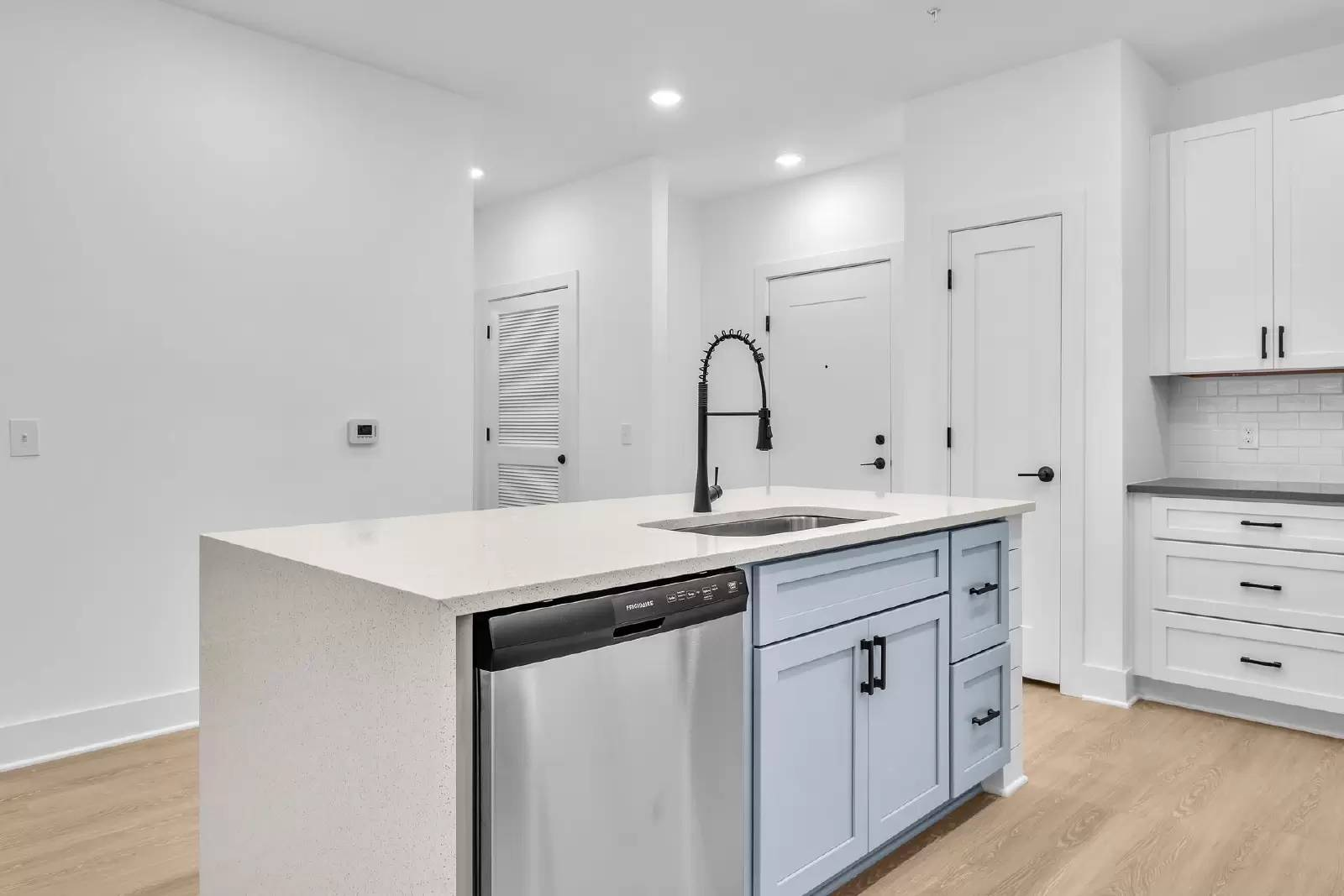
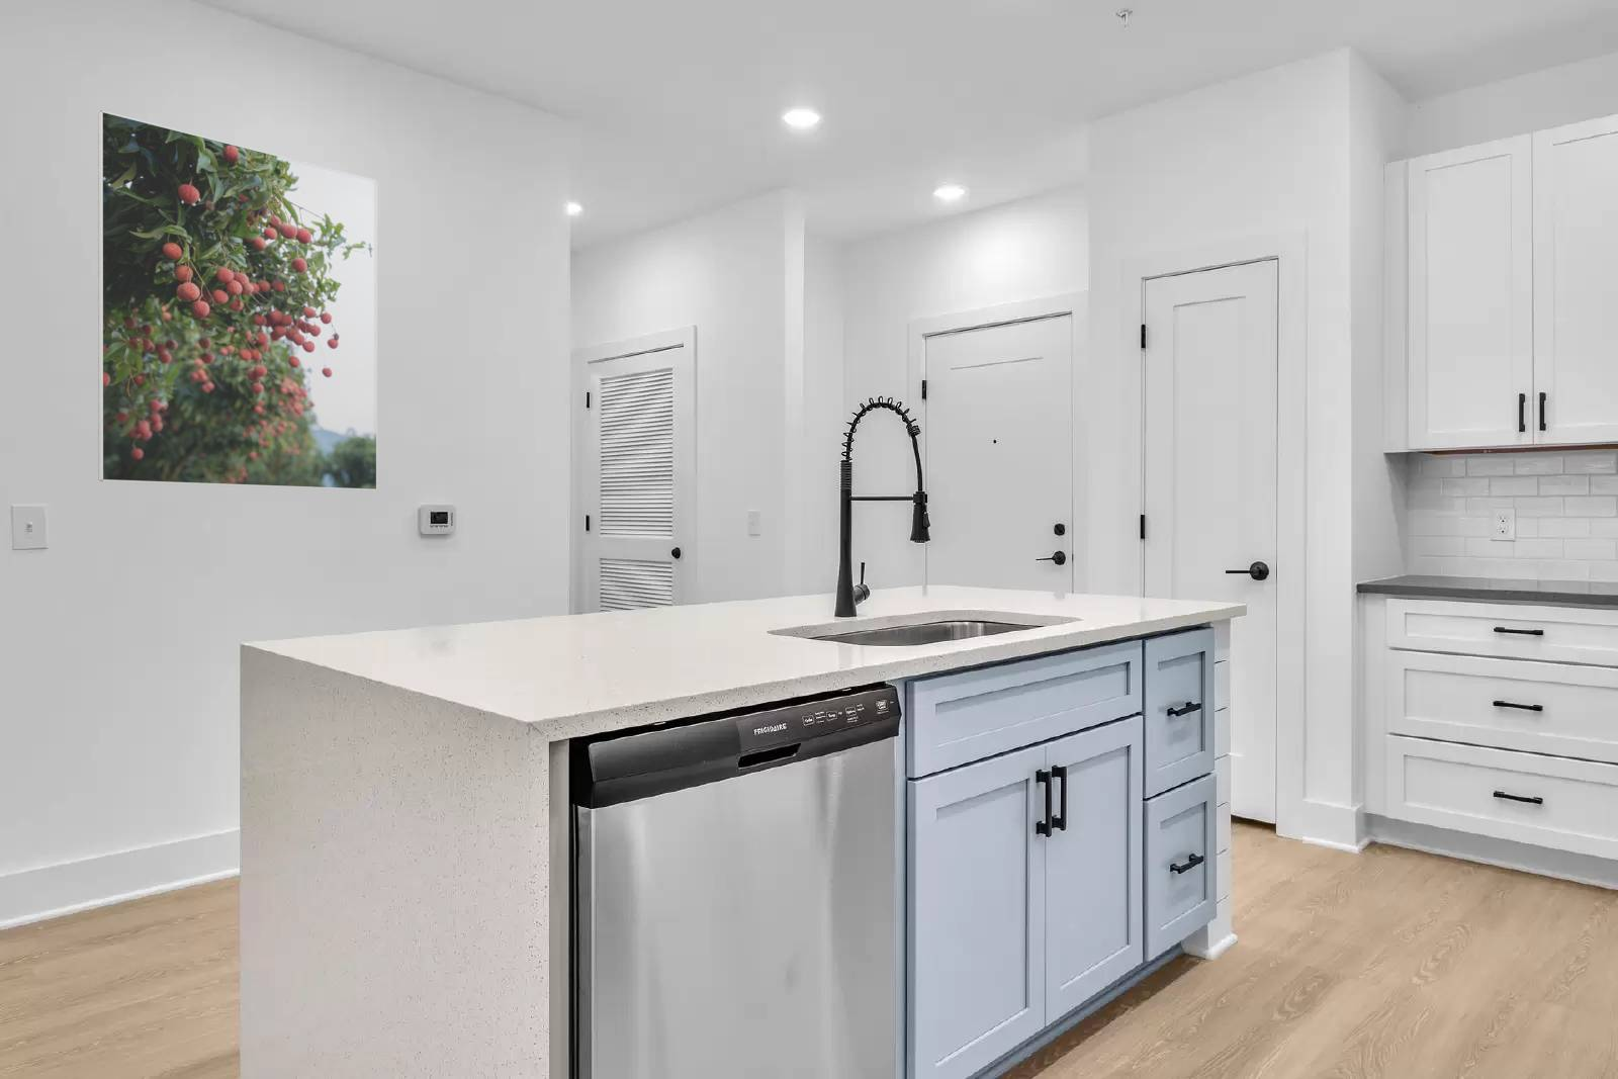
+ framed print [98,110,378,491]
